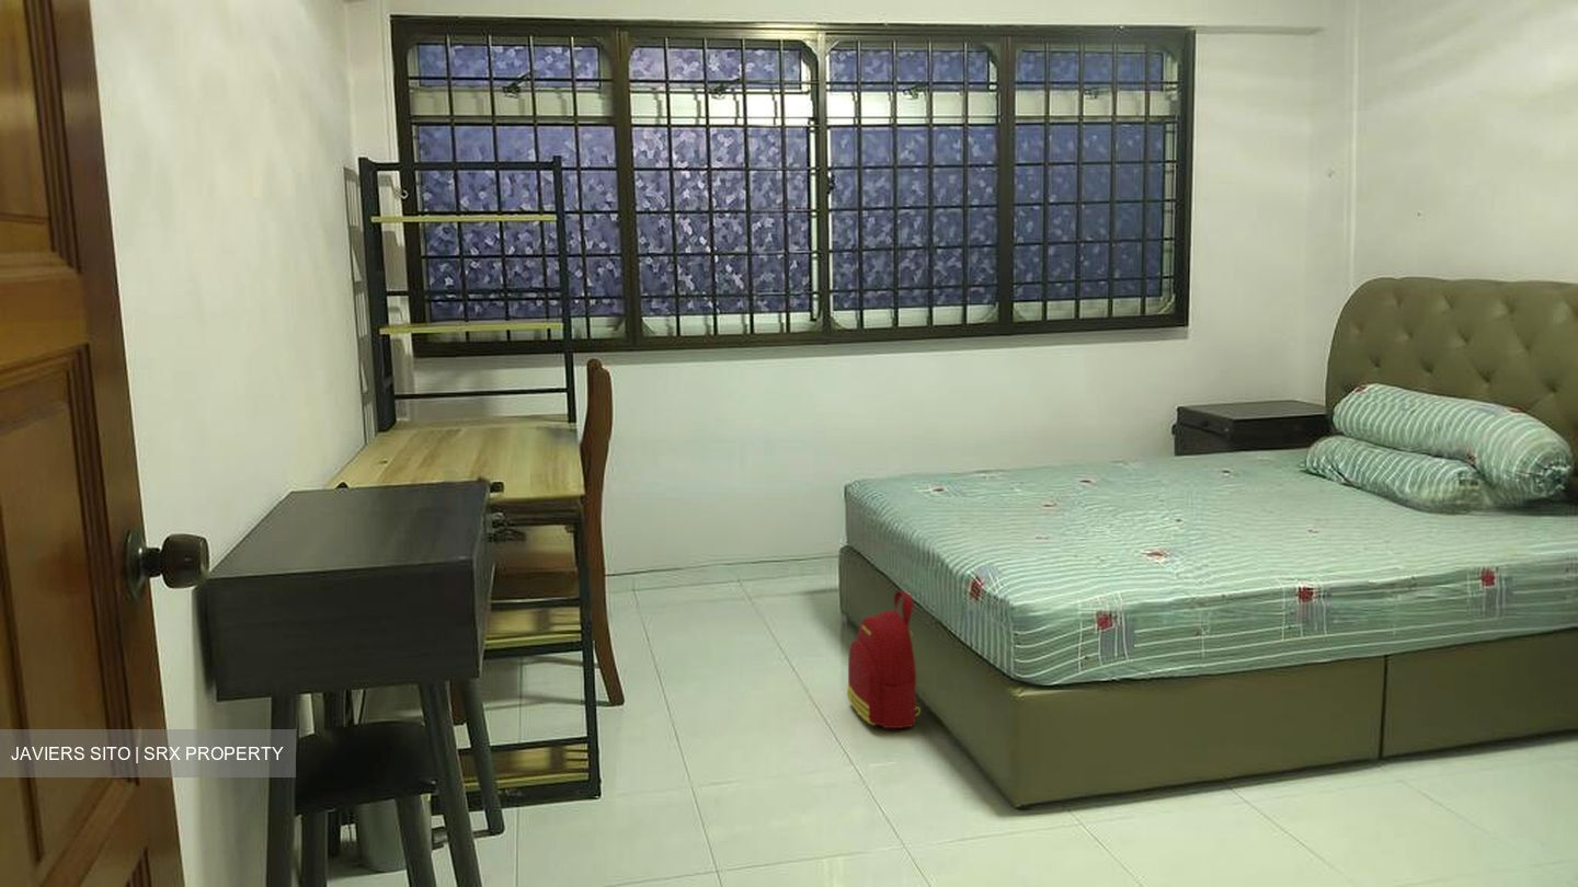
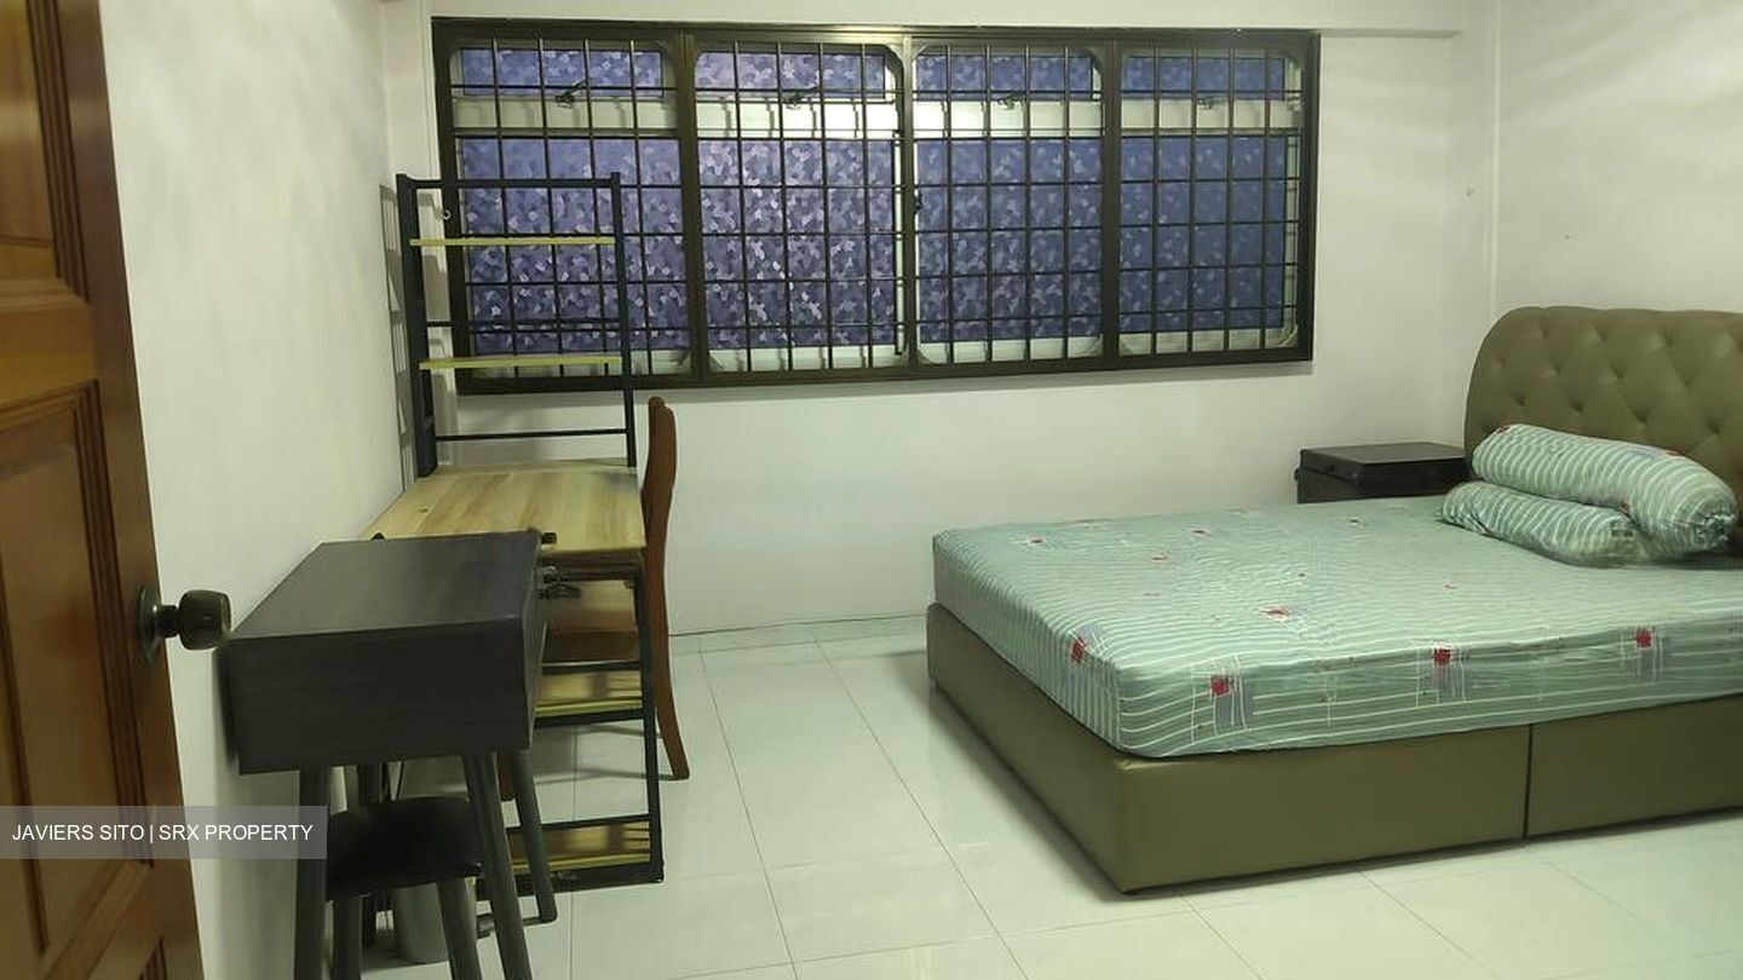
- backpack [846,589,922,729]
